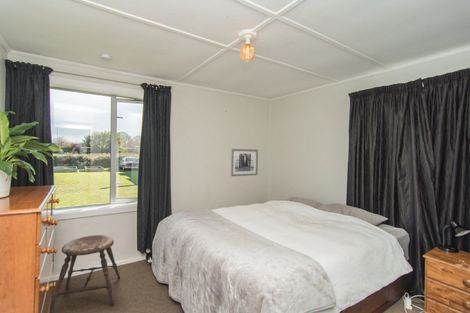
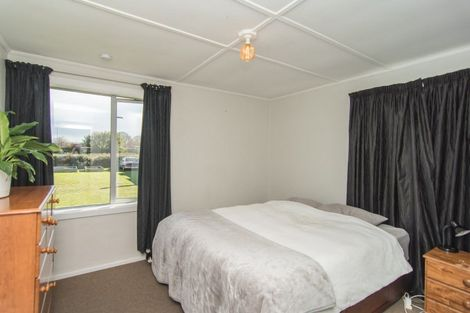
- wall art [230,148,259,177]
- stool [49,234,121,313]
